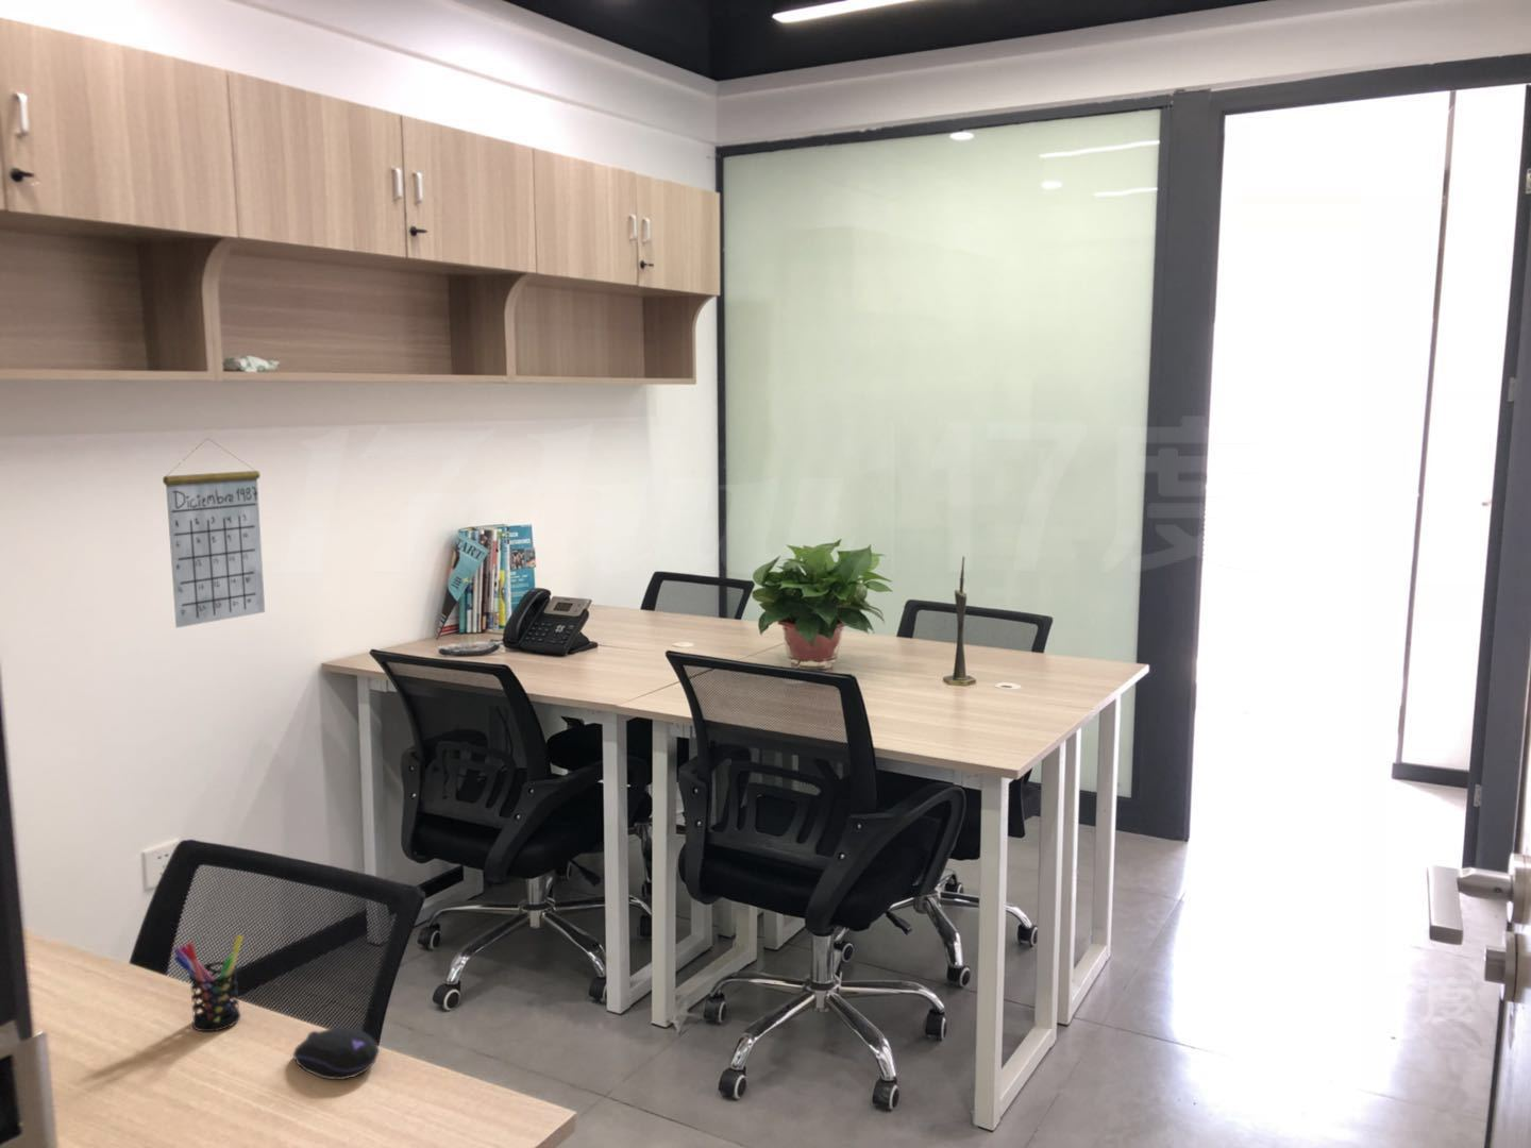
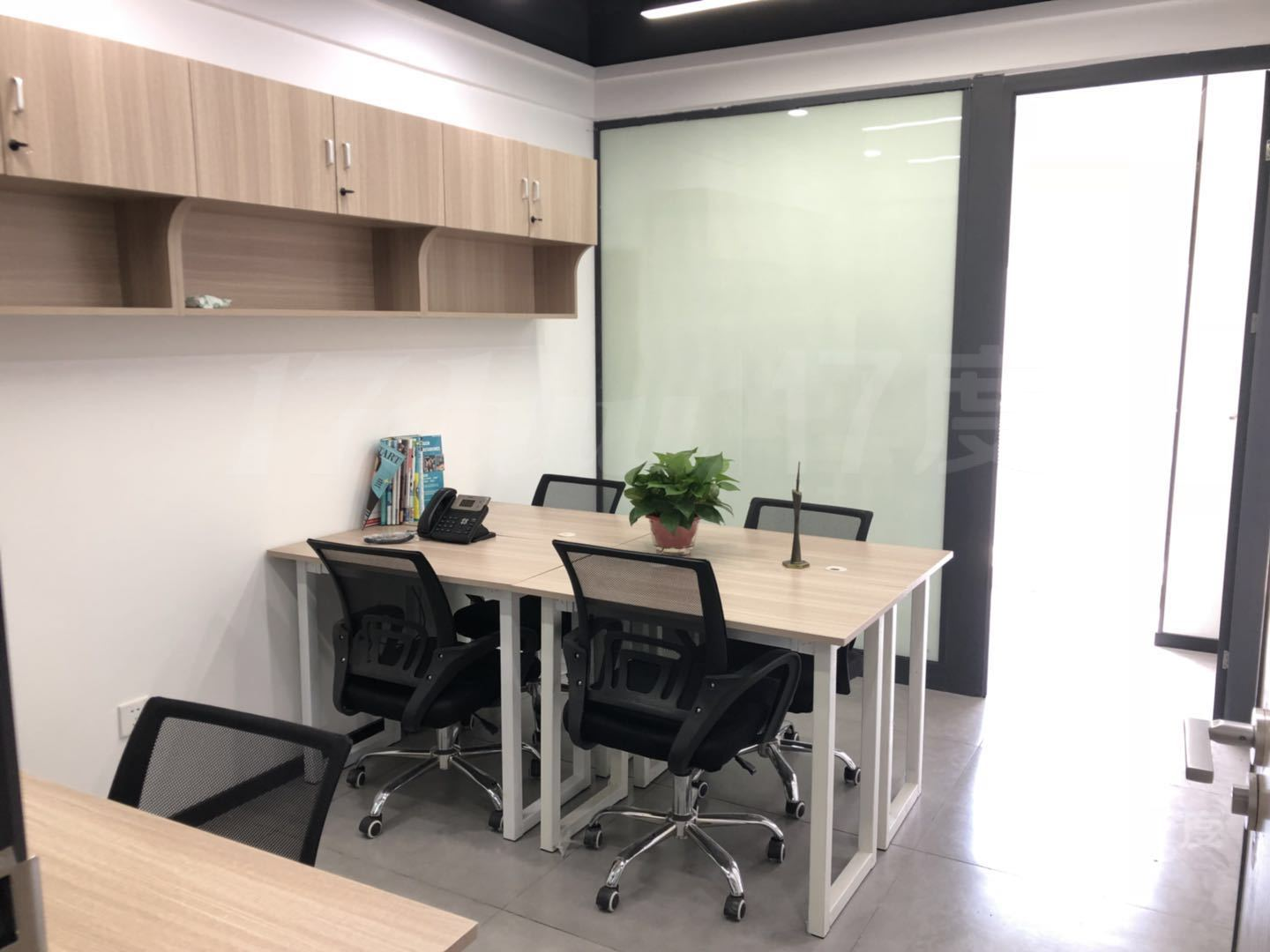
- computer mouse [293,1026,381,1080]
- pen holder [172,933,245,1033]
- calendar [162,437,265,629]
